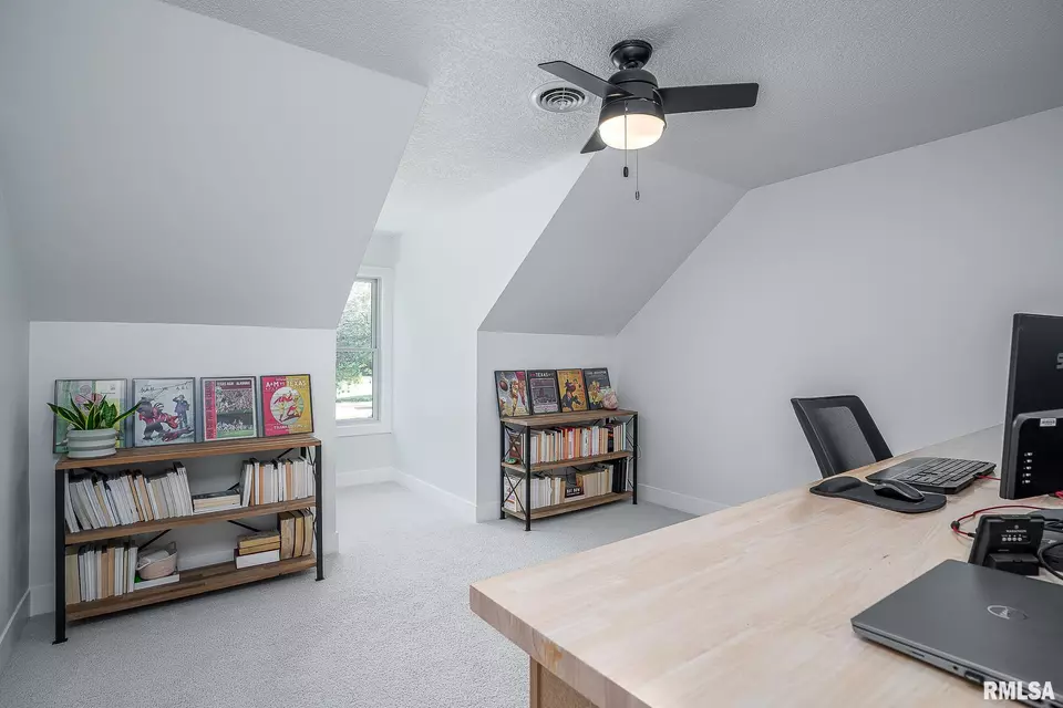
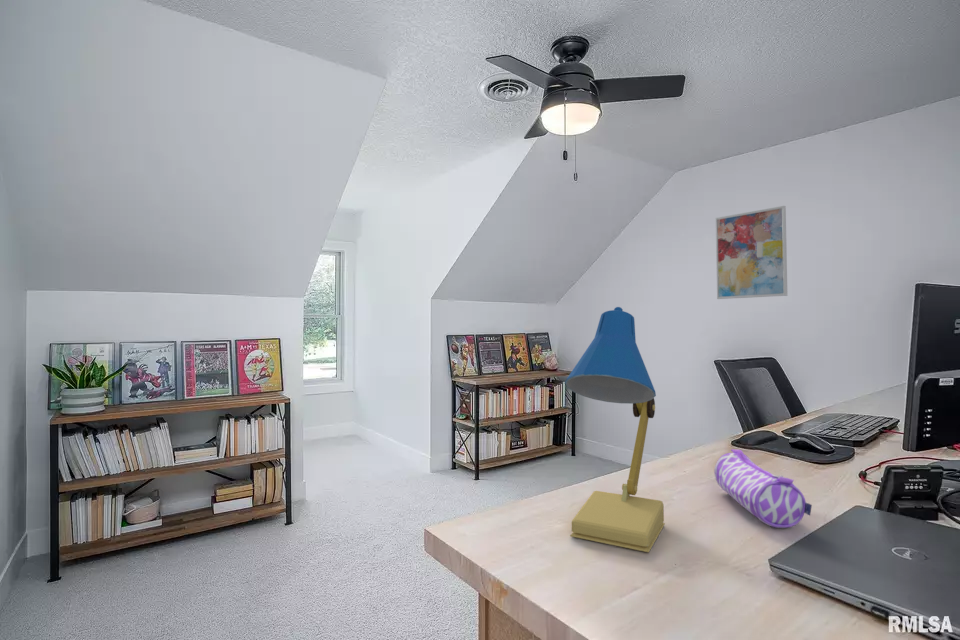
+ pencil case [714,448,813,529]
+ desk lamp [564,306,666,553]
+ wall art [715,205,788,300]
